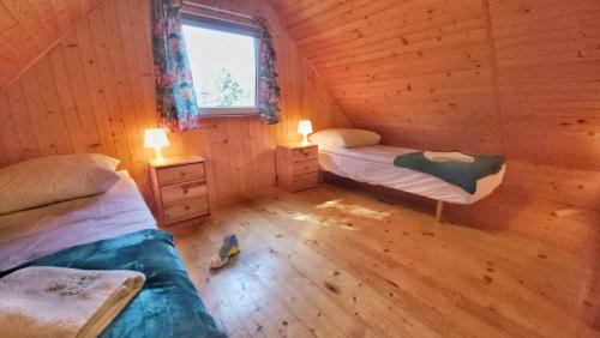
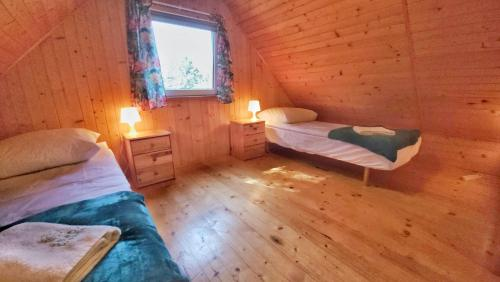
- sneaker [208,234,241,268]
